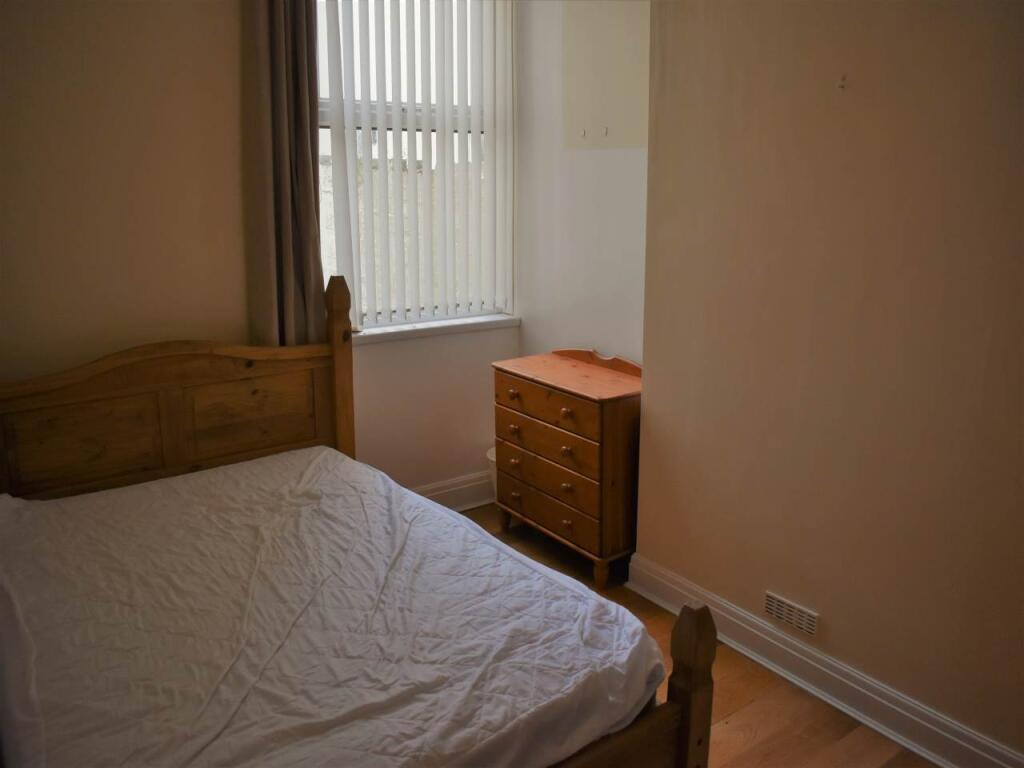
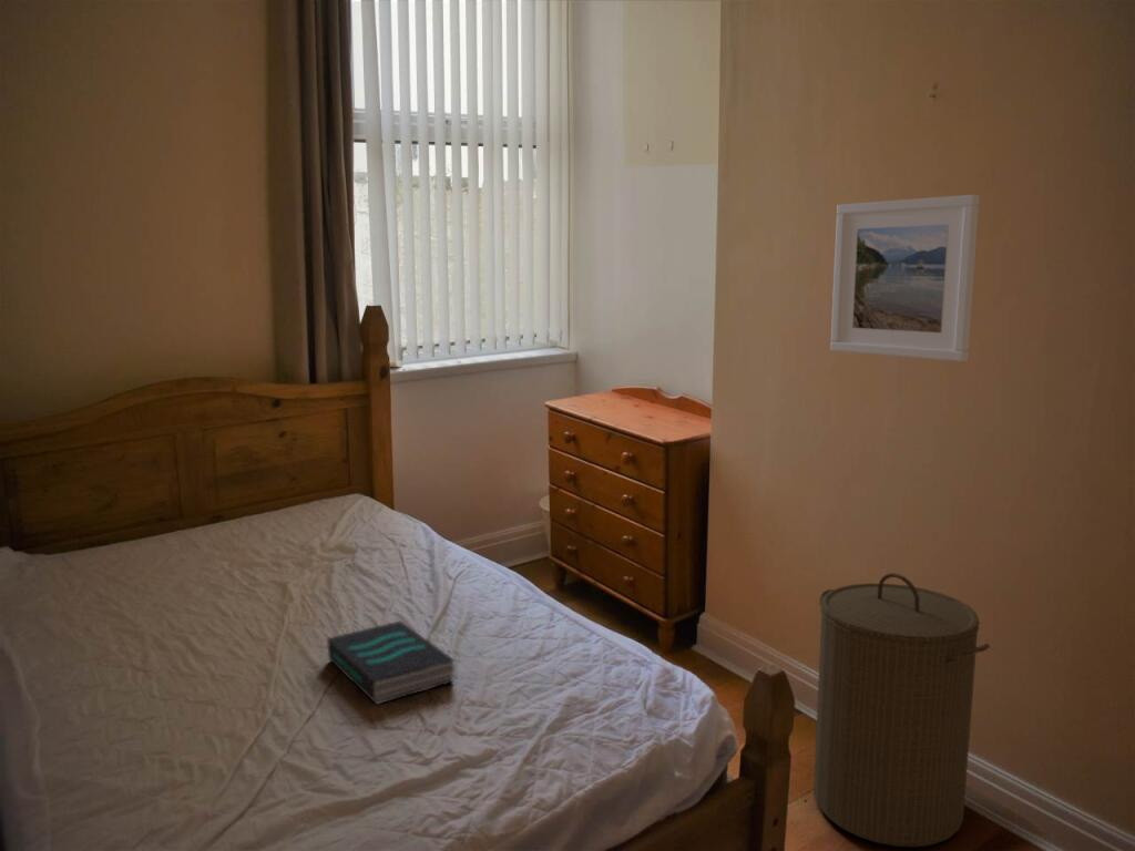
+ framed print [829,194,981,362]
+ laundry hamper [812,572,991,848]
+ book [326,619,456,706]
